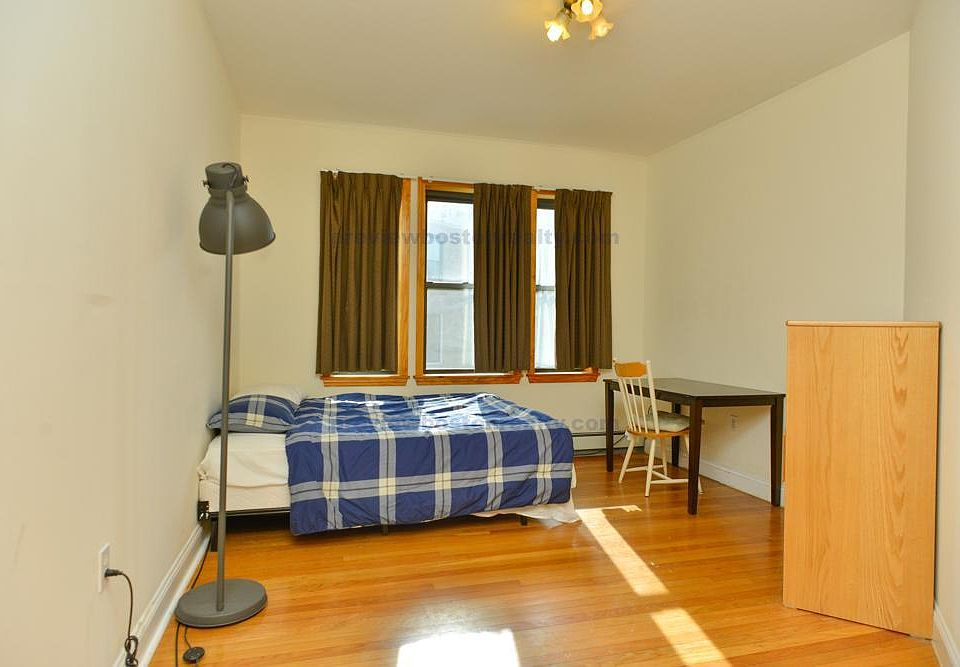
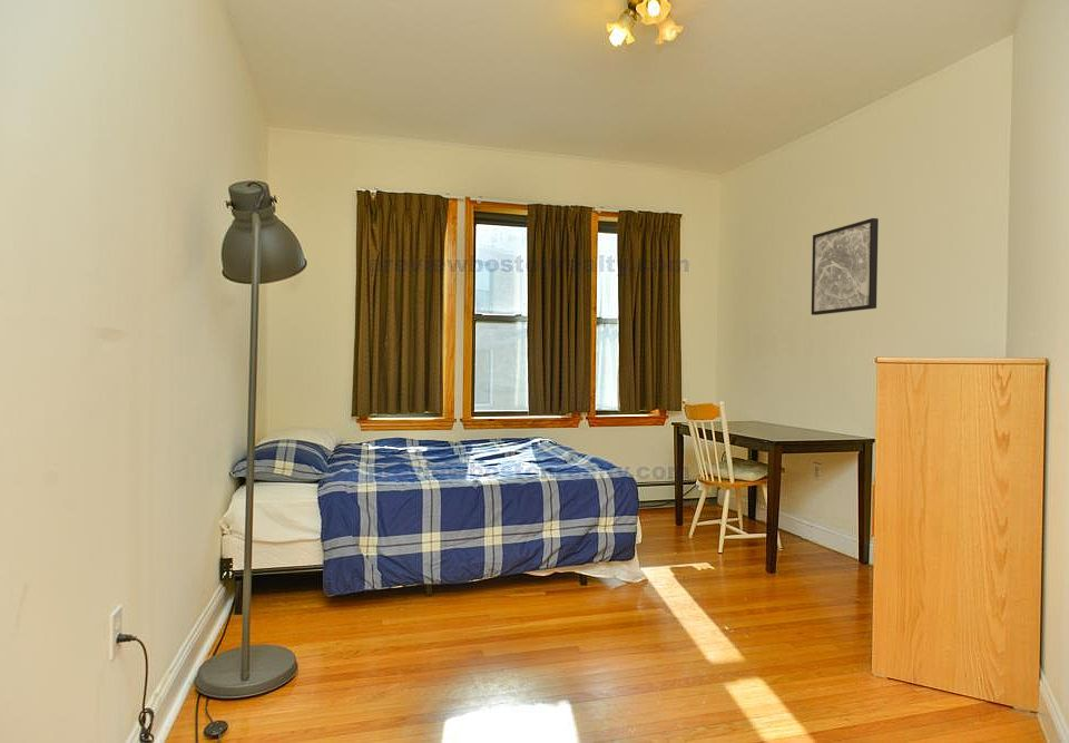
+ wall art [811,217,880,316]
